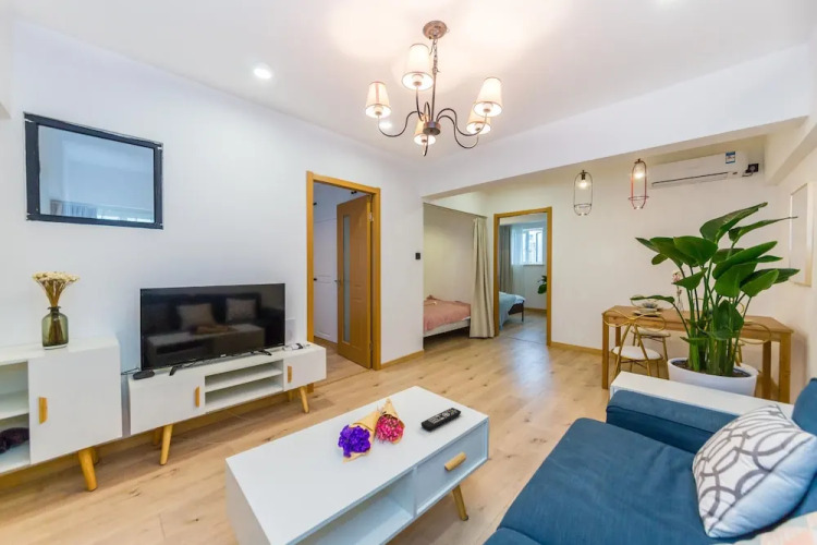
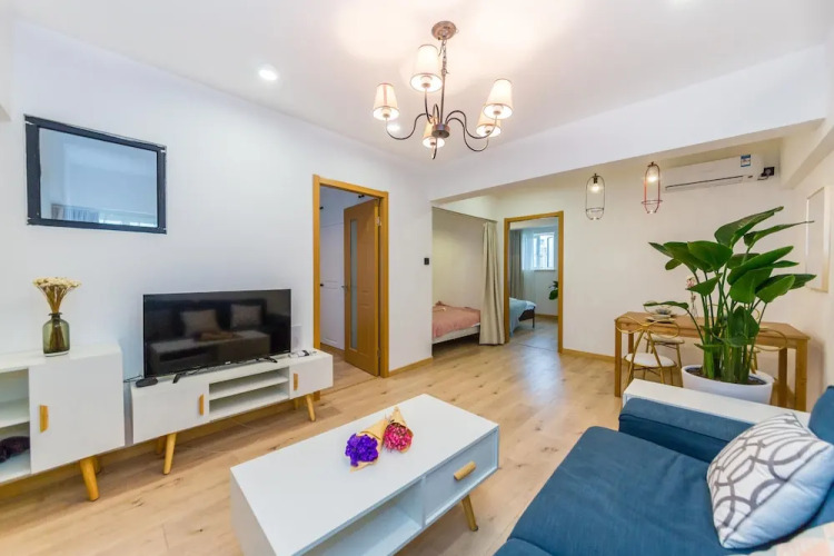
- remote control [420,407,462,432]
